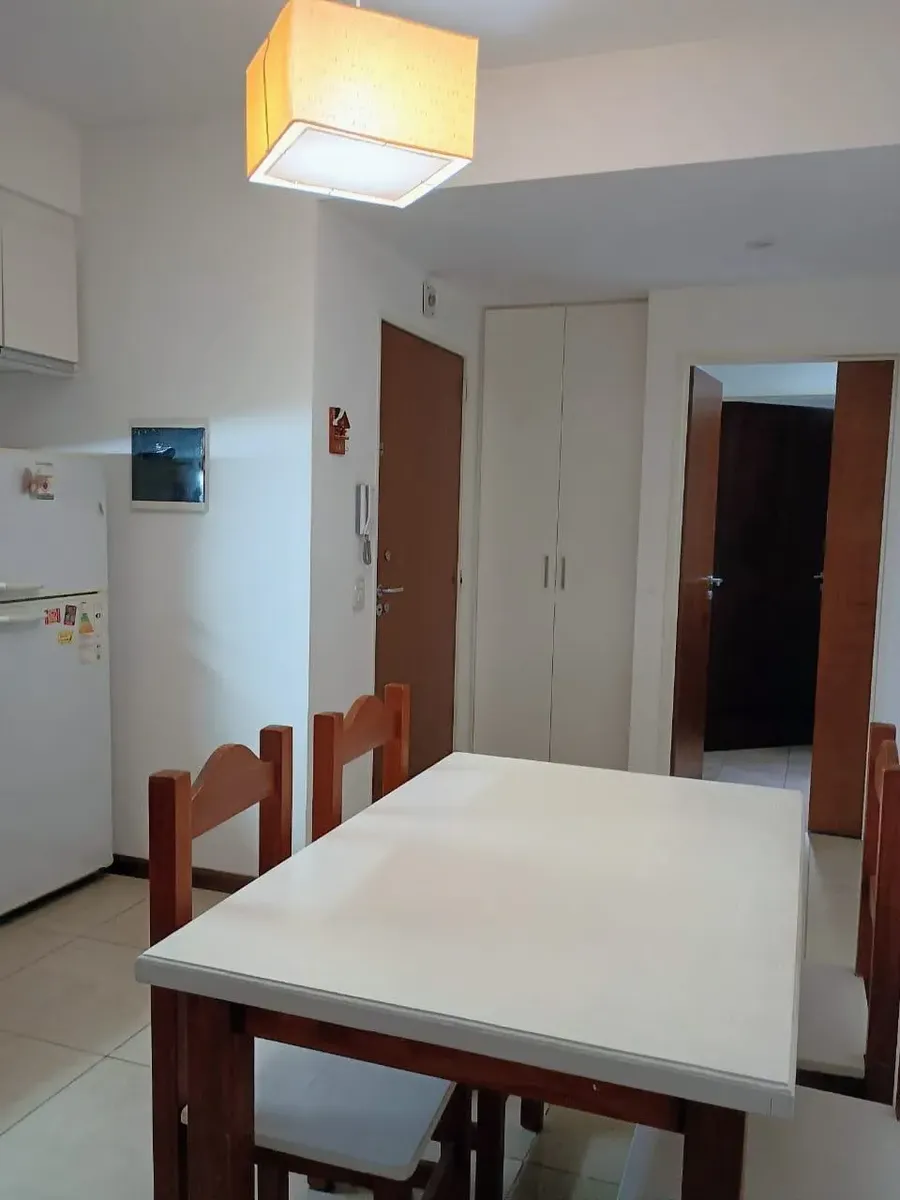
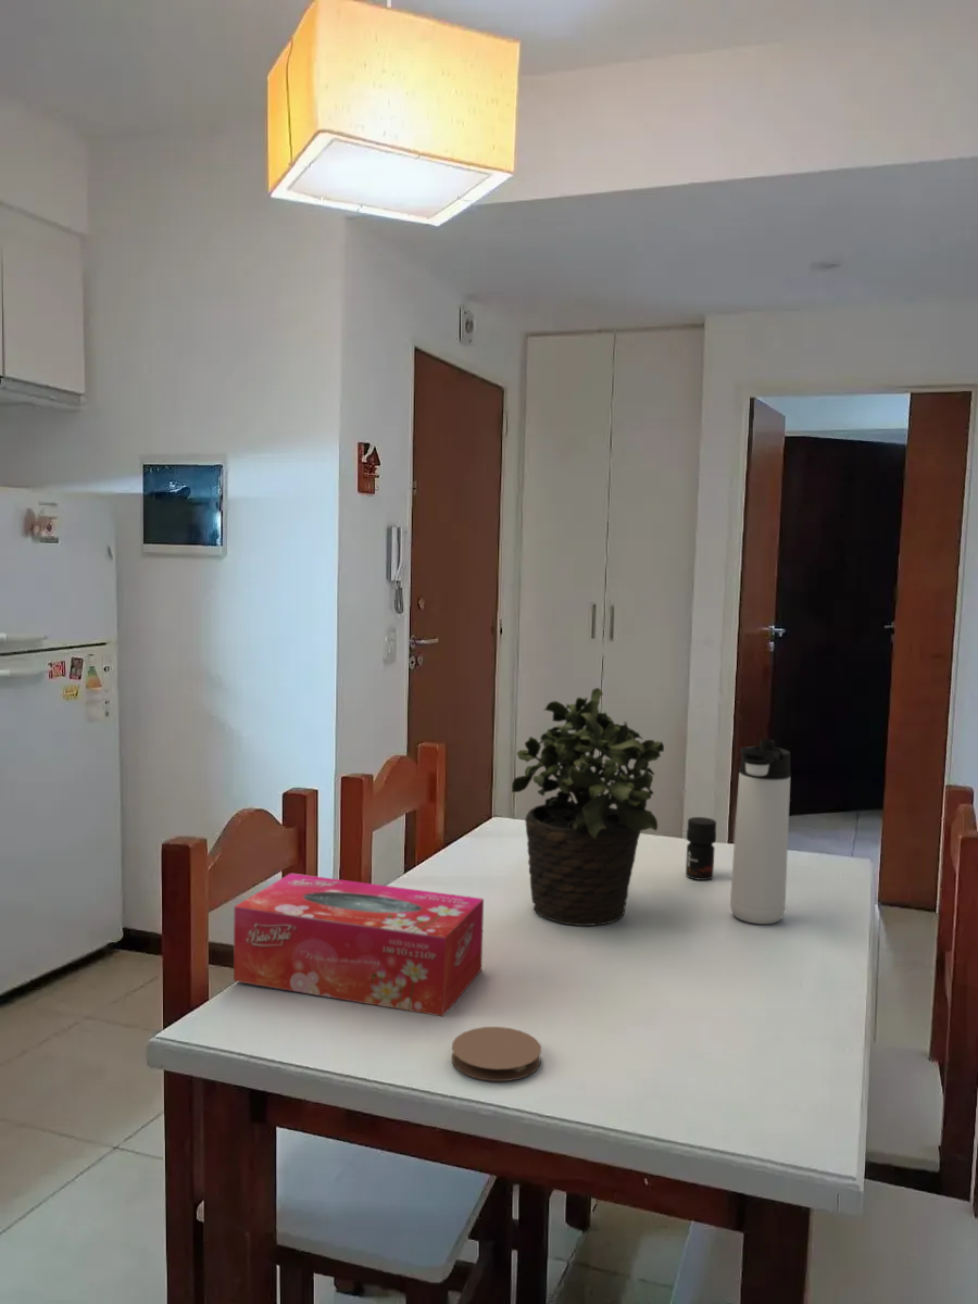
+ potted plant [511,687,665,927]
+ coaster [450,1026,542,1082]
+ tissue box [233,872,485,1017]
+ jar [685,816,717,881]
+ thermos bottle [729,739,792,925]
